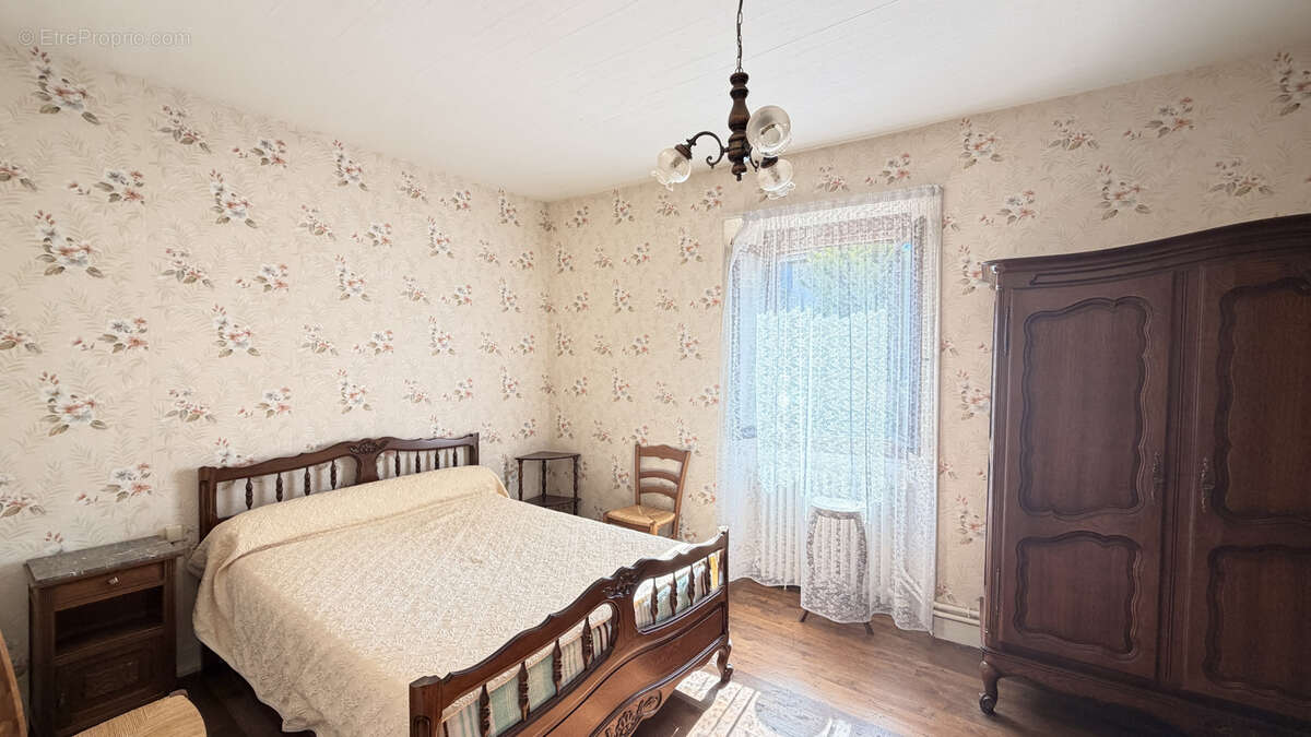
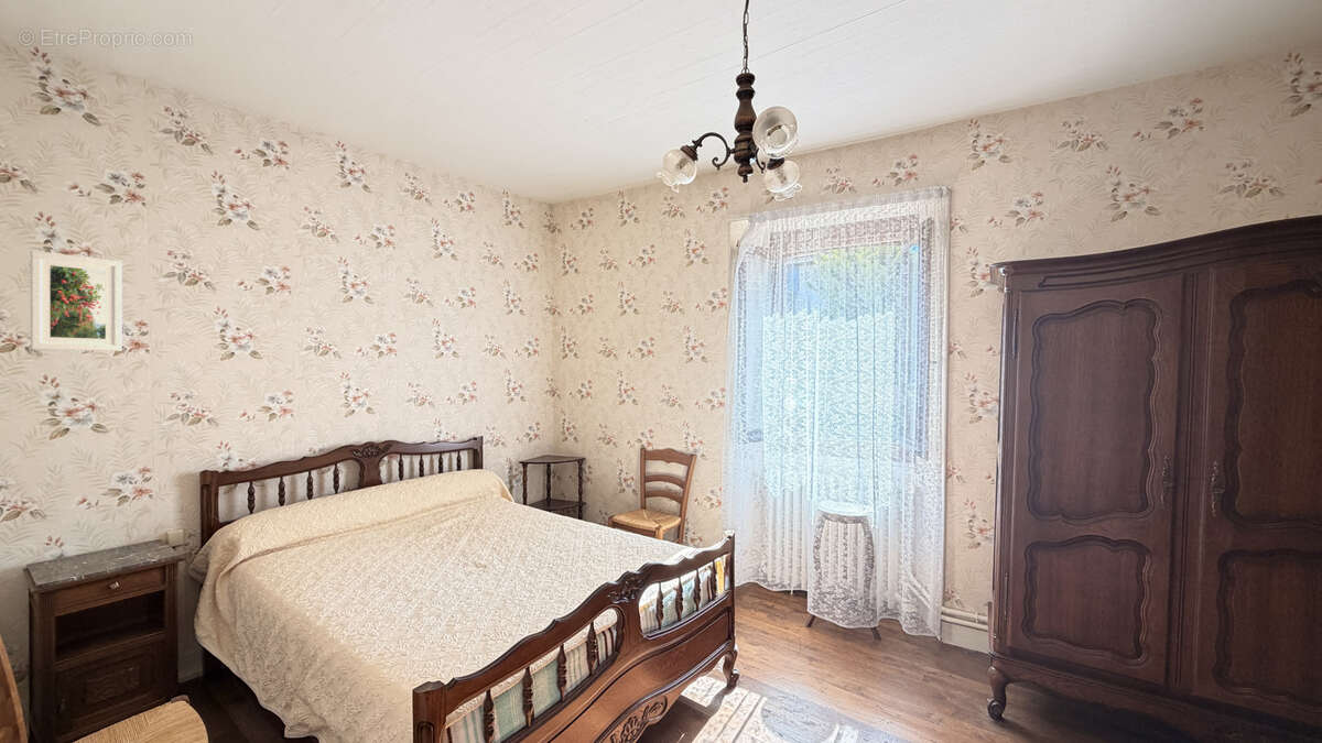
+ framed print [30,250,123,352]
